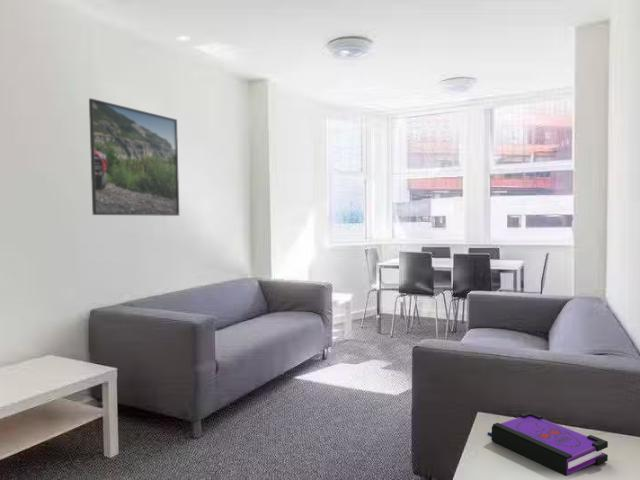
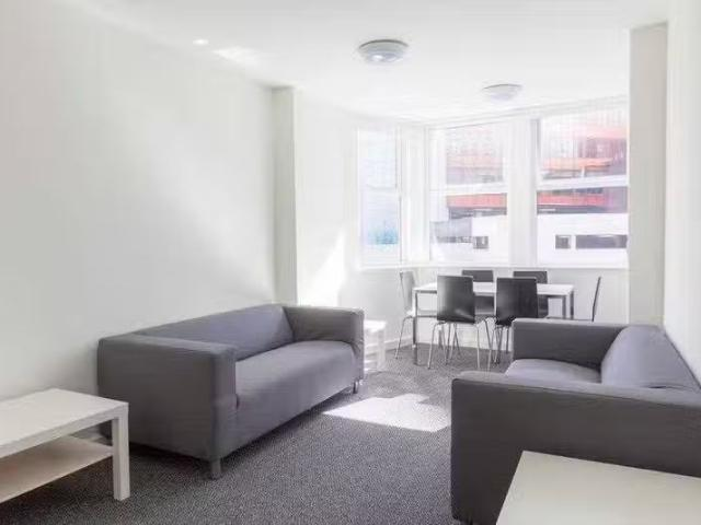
- board game [487,410,609,477]
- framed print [88,97,180,217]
